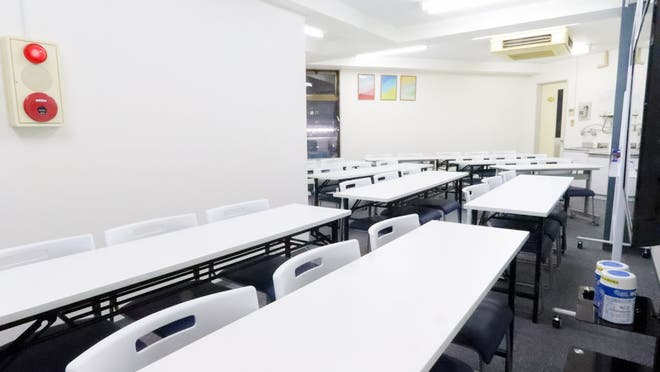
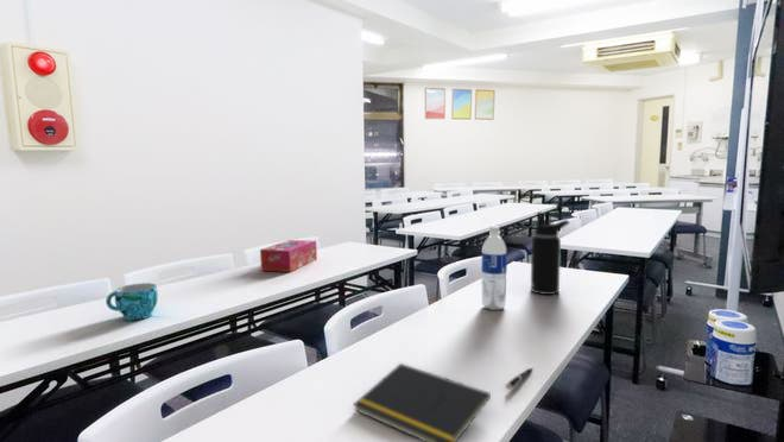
+ water bottle [481,225,508,311]
+ water bottle [530,210,571,296]
+ tissue box [259,239,318,273]
+ notepad [352,362,492,442]
+ cup [105,282,159,321]
+ pen [505,366,535,391]
